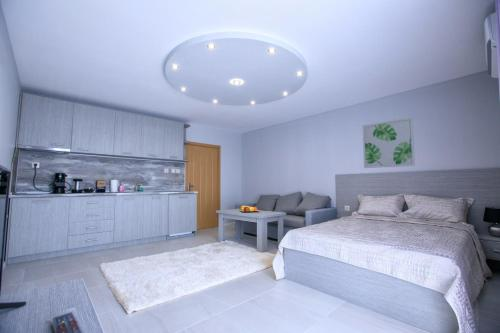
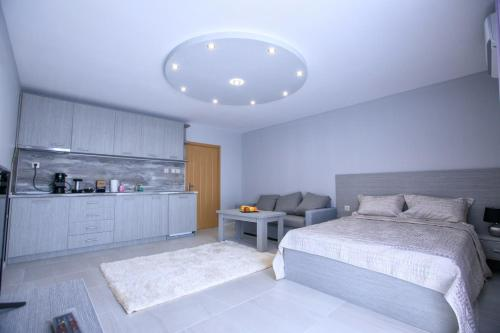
- wall art [362,116,416,169]
